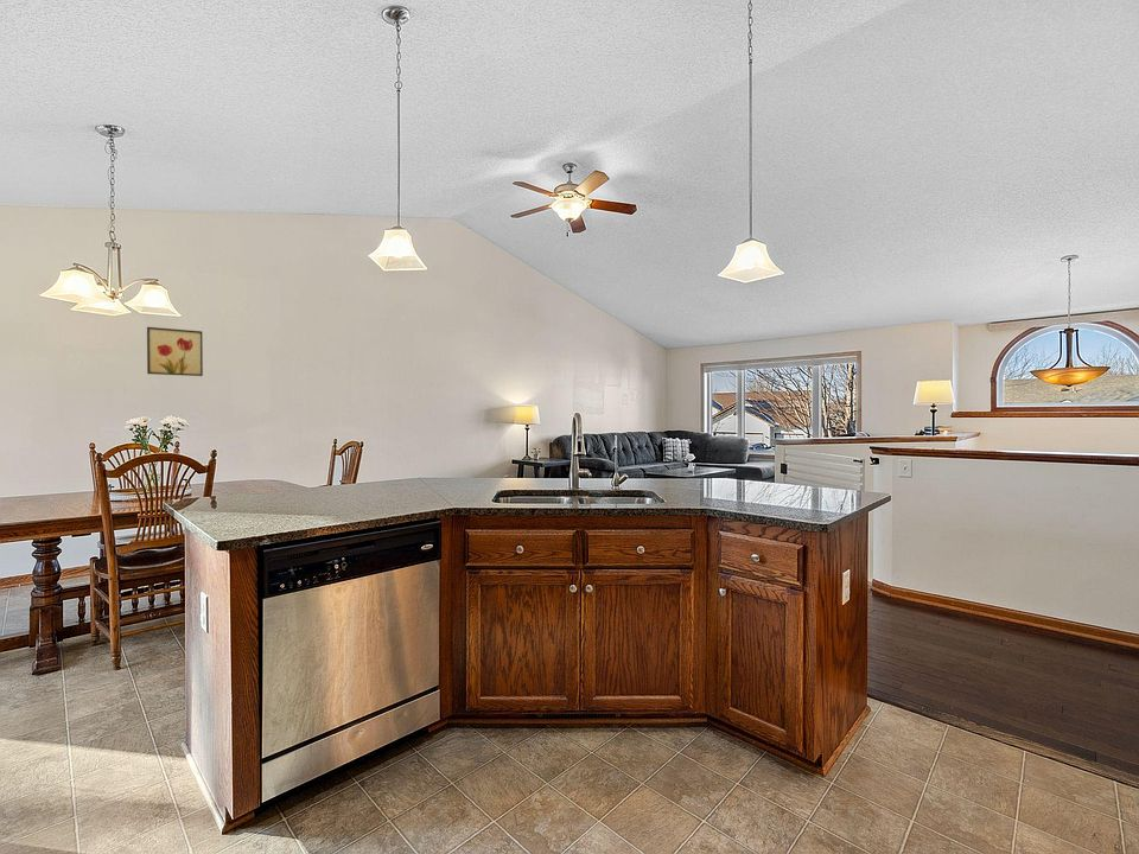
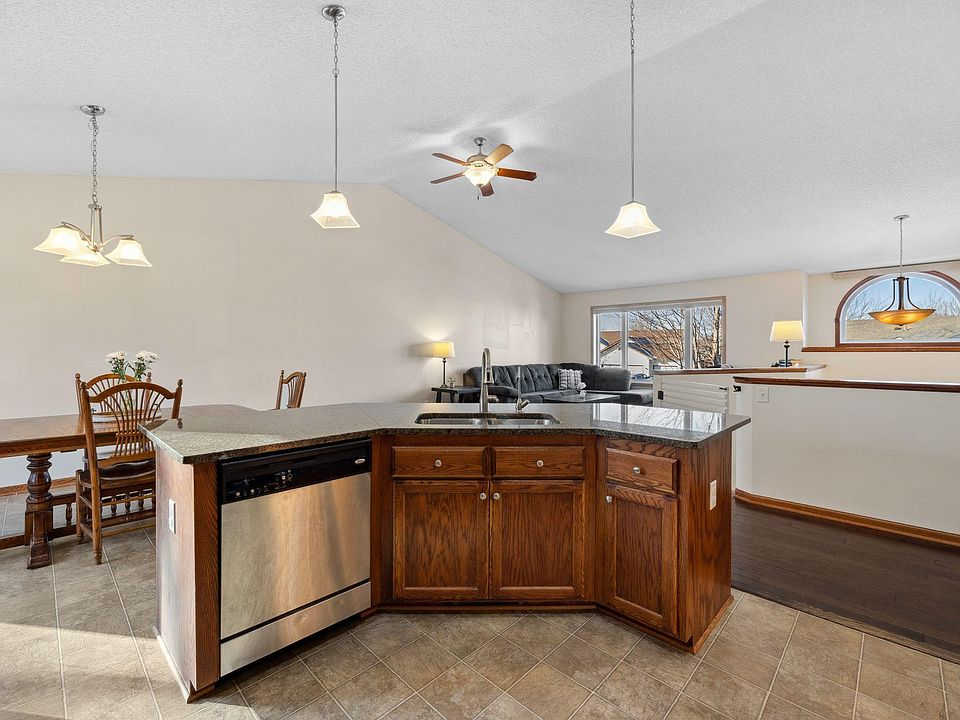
- wall art [146,326,204,377]
